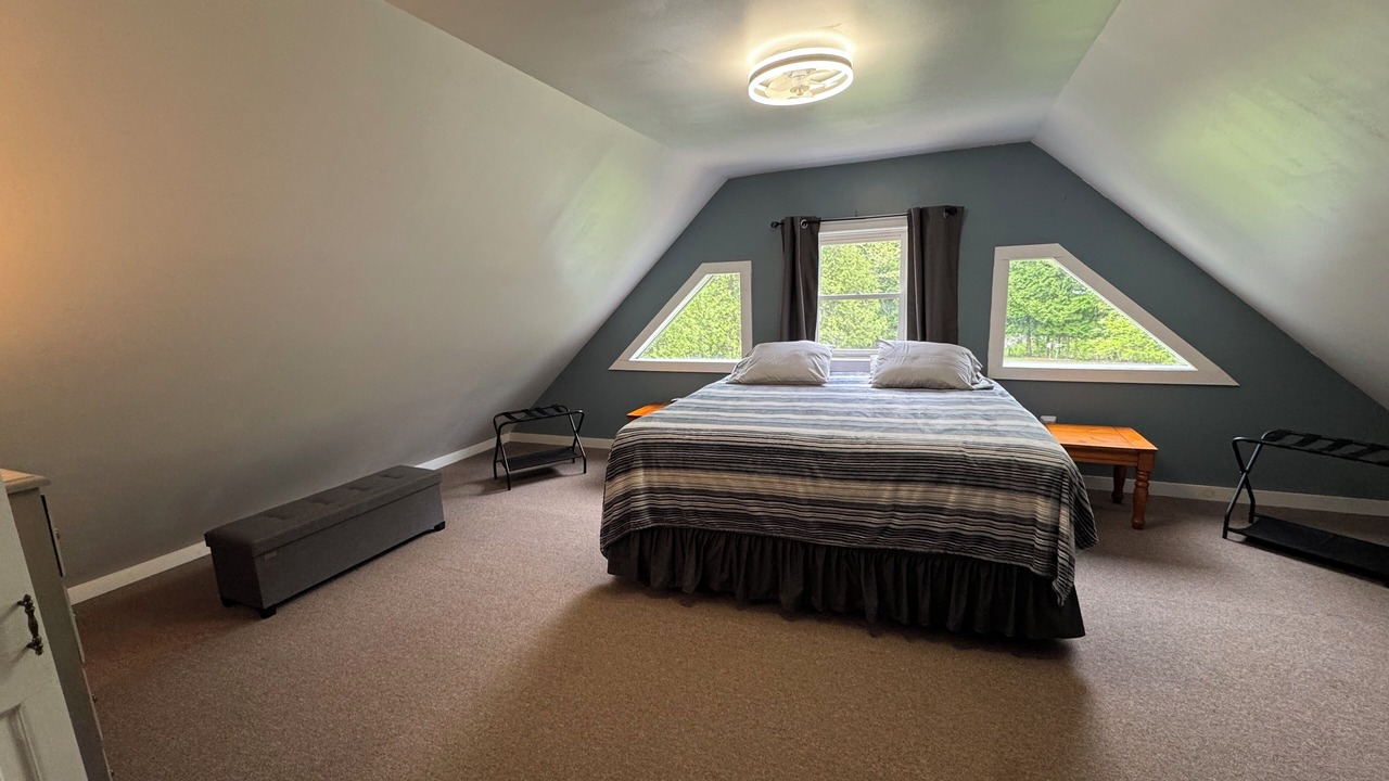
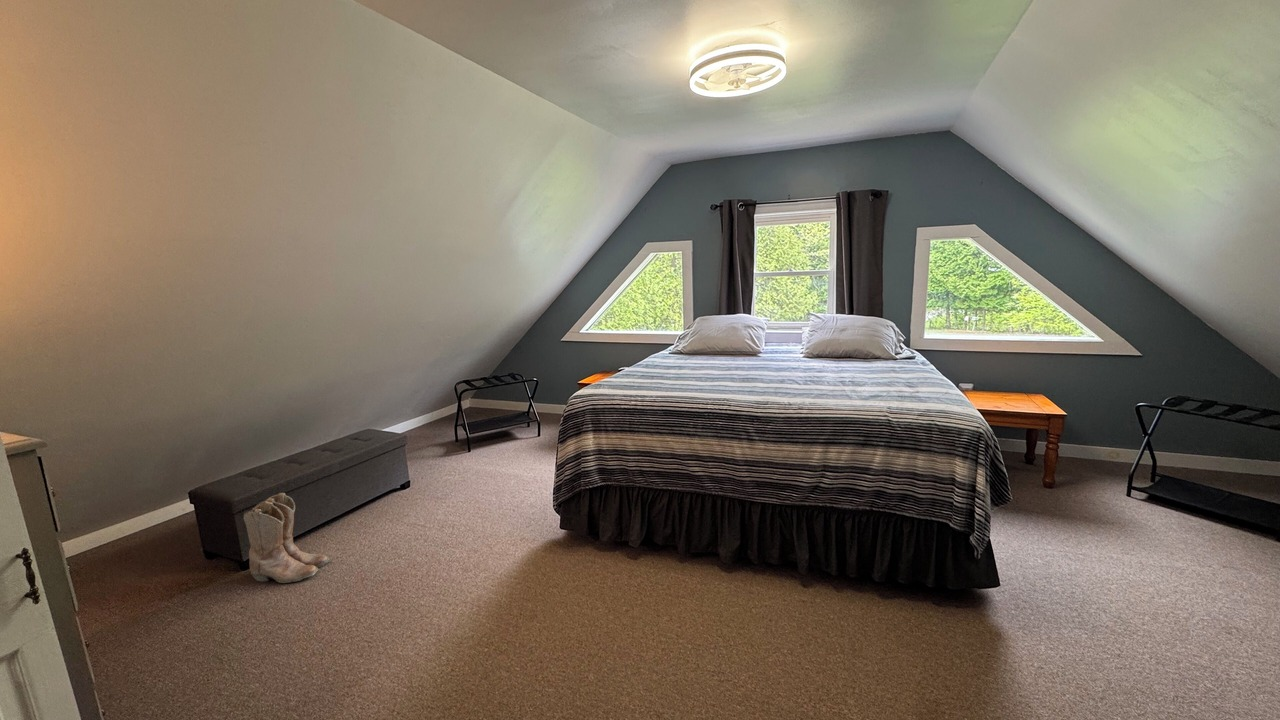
+ boots [242,492,331,584]
